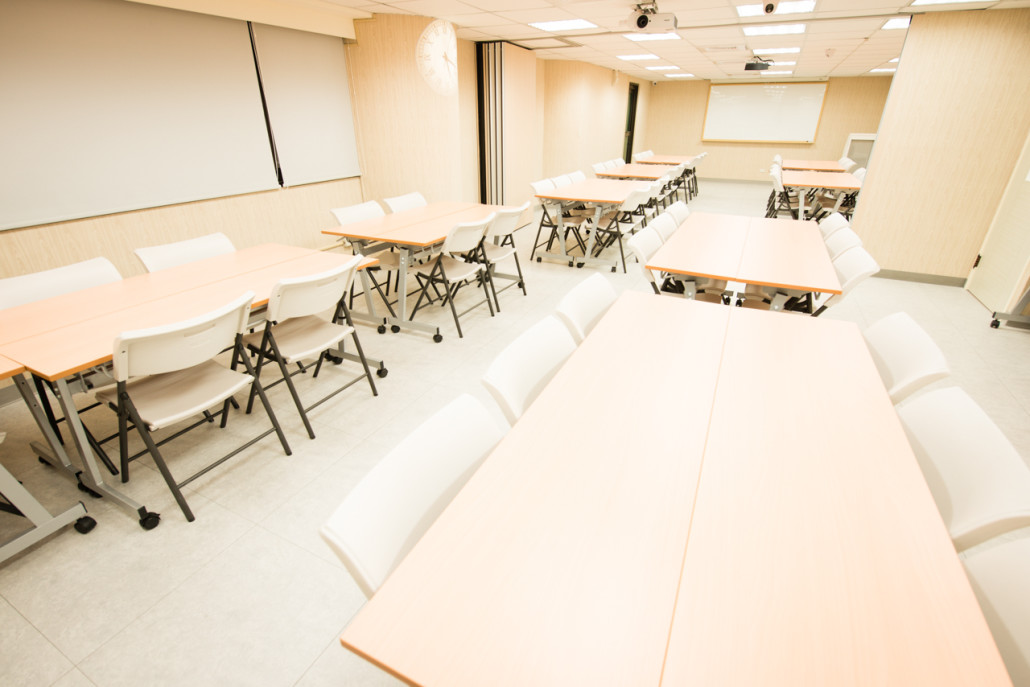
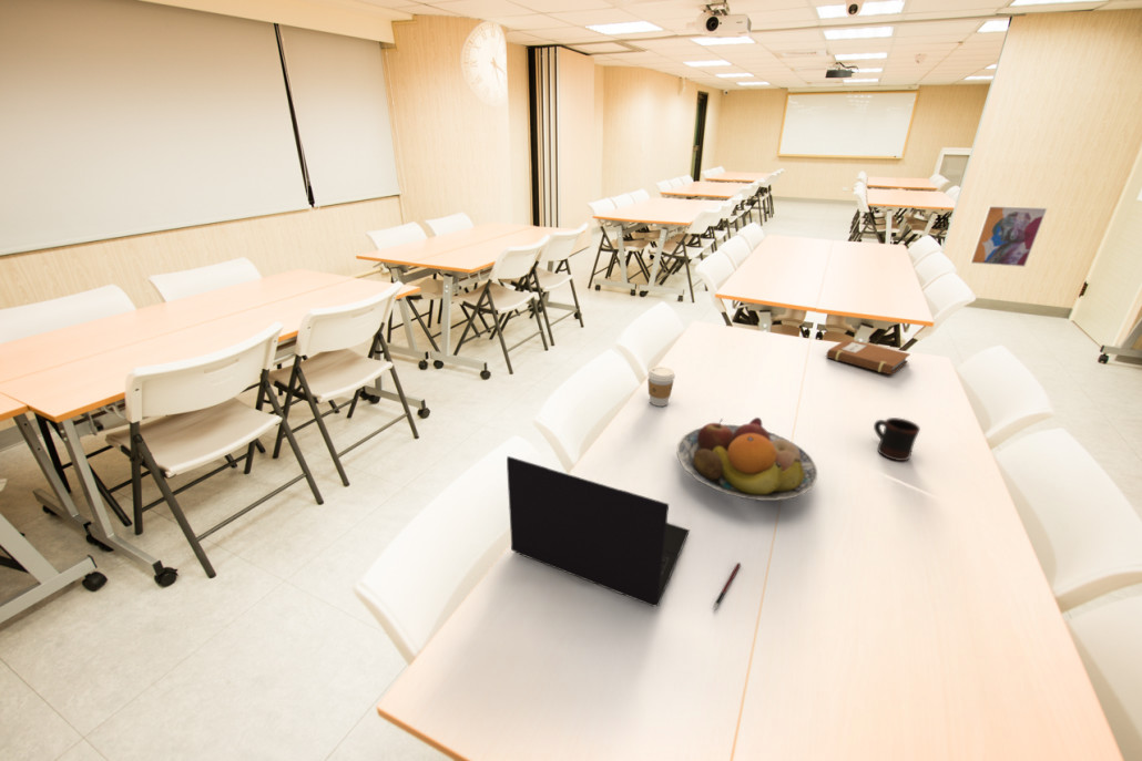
+ notebook [824,338,911,376]
+ fruit bowl [676,417,818,502]
+ mug [873,417,921,462]
+ coffee cup [646,366,676,408]
+ laptop [506,455,691,607]
+ pen [712,562,742,611]
+ wall art [969,205,1049,268]
